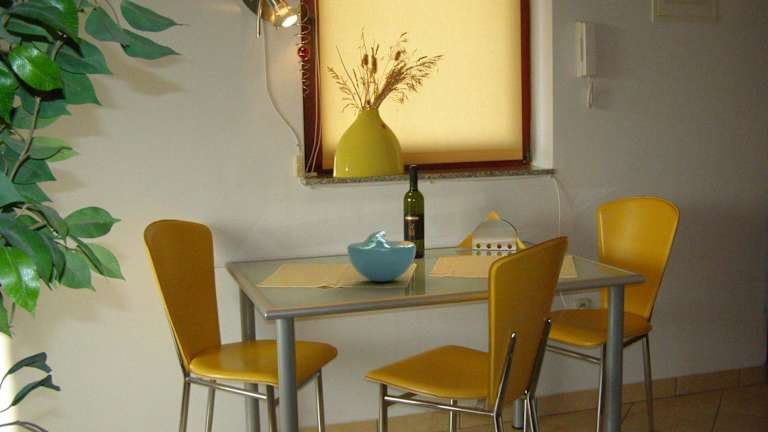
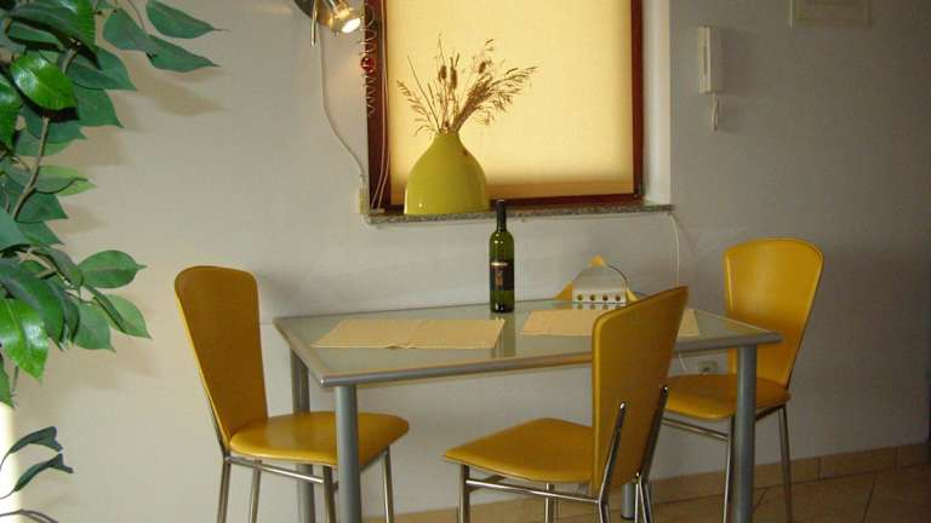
- bowl [346,229,417,283]
